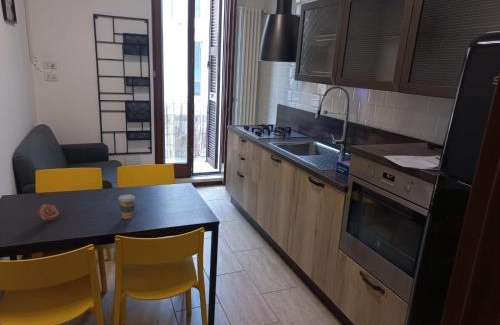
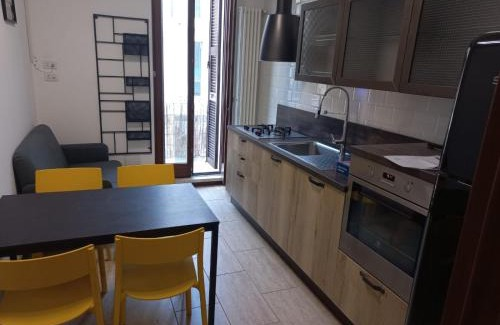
- flower [36,203,60,222]
- coffee cup [117,193,136,220]
